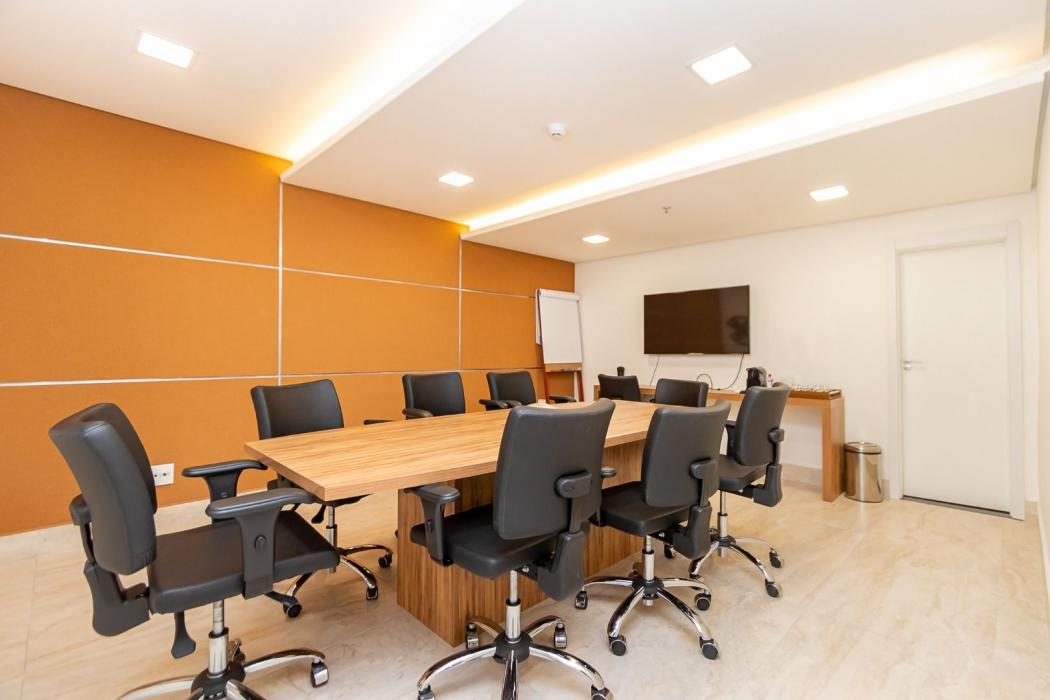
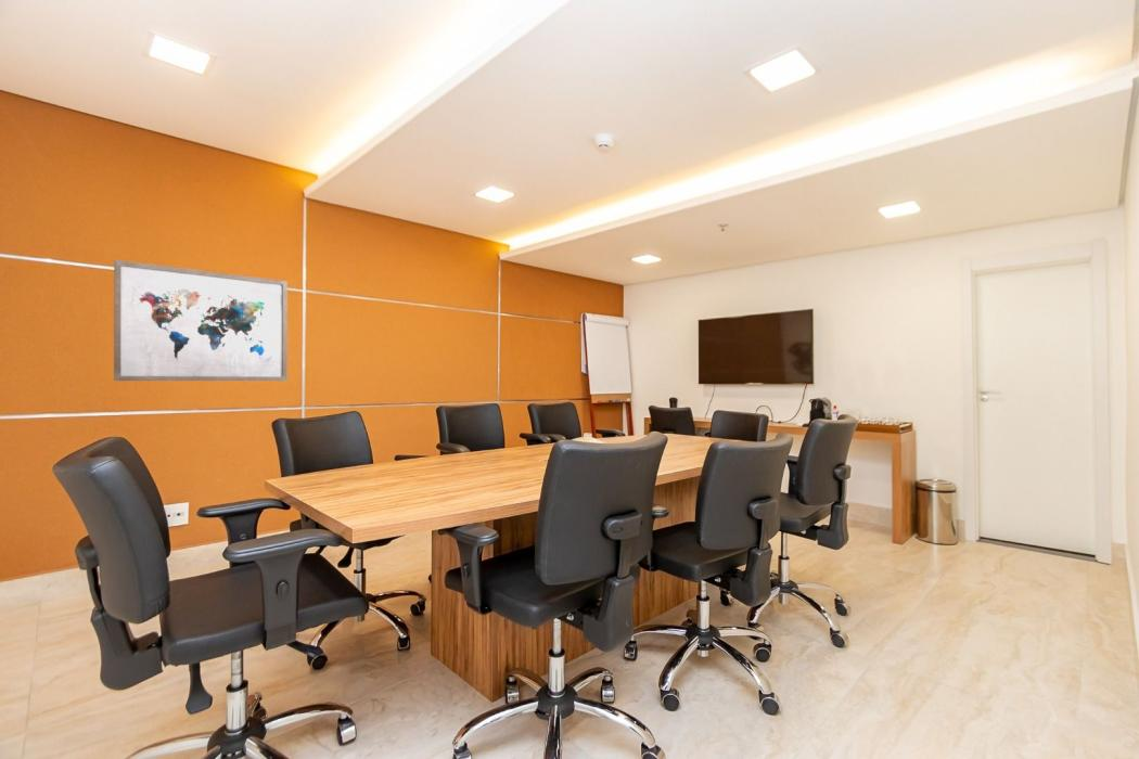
+ wall art [113,259,289,382]
